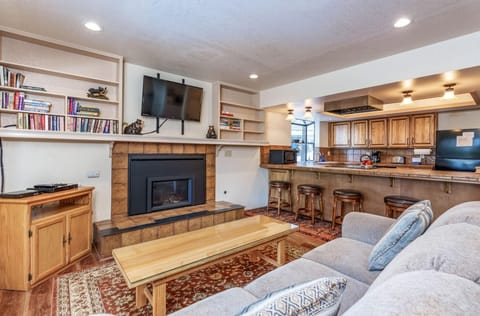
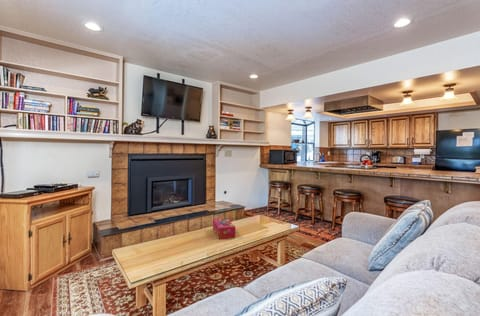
+ tissue box [212,218,236,240]
